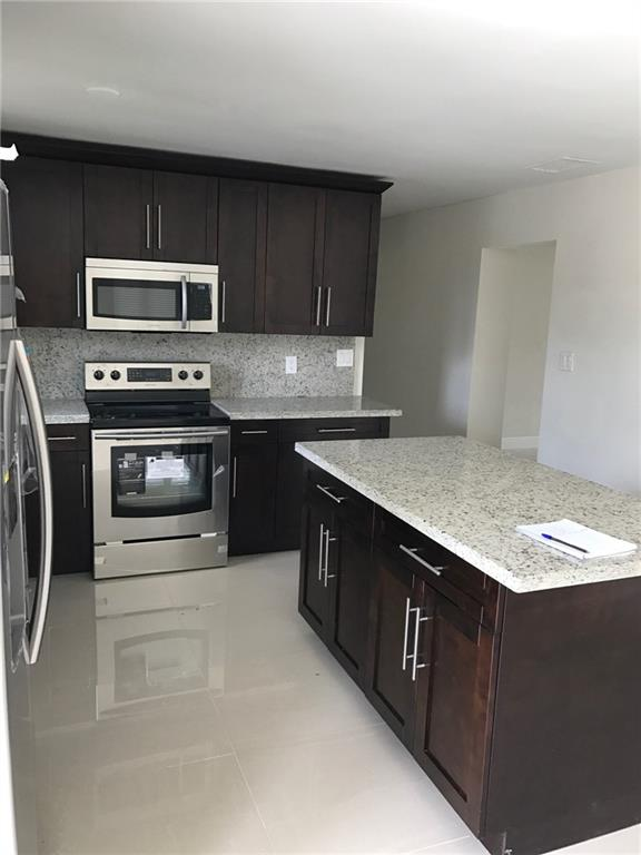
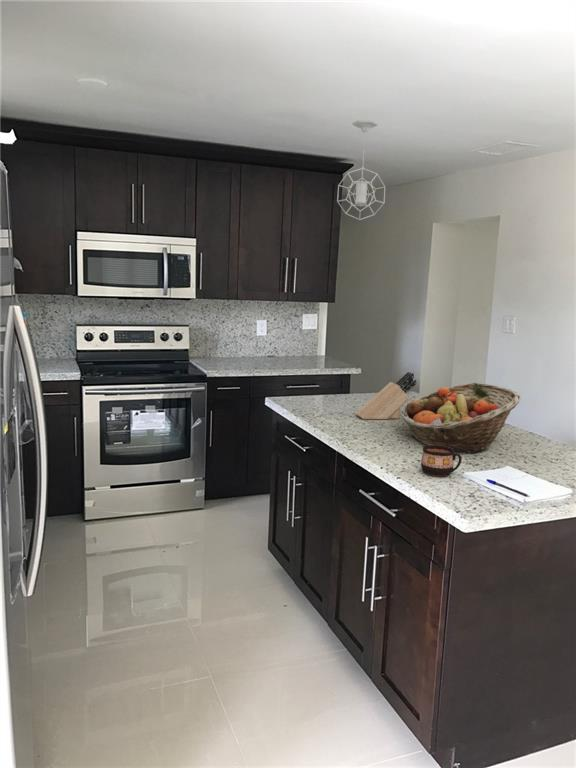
+ cup [420,445,463,477]
+ knife block [355,371,417,420]
+ pendant light [336,119,386,221]
+ fruit basket [399,382,522,454]
